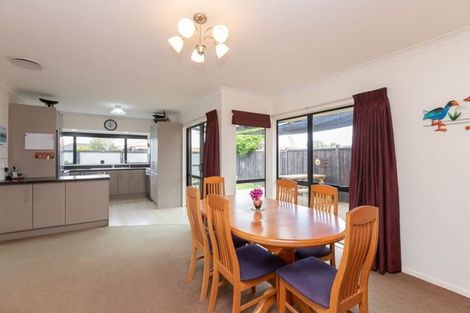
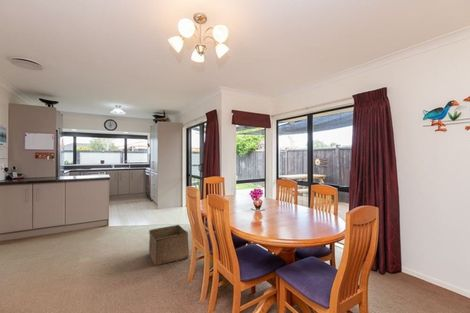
+ storage bin [148,224,190,267]
